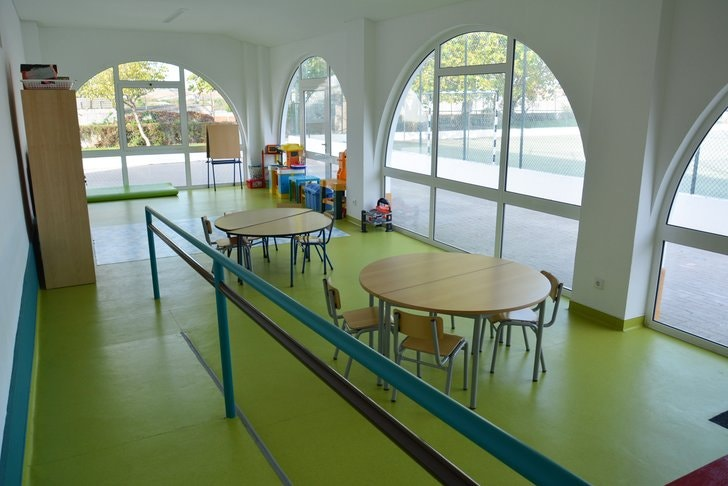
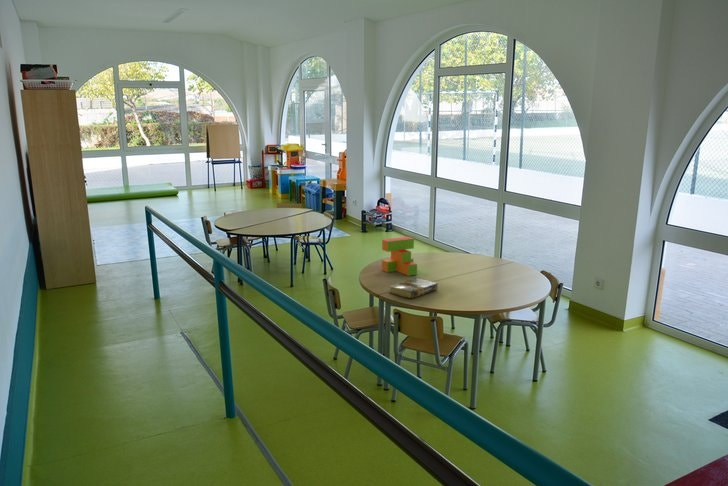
+ toy blocks [381,236,418,277]
+ book [388,277,439,300]
